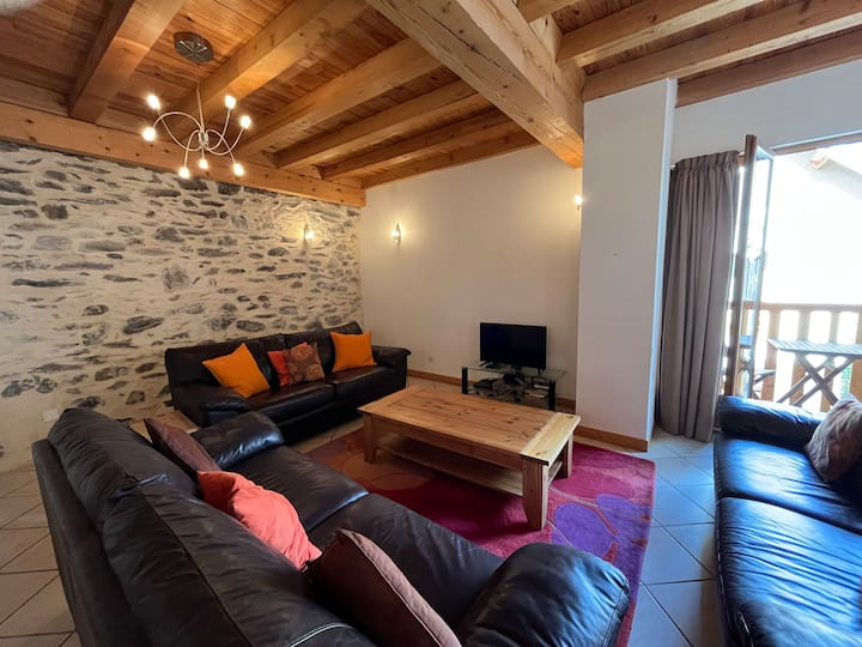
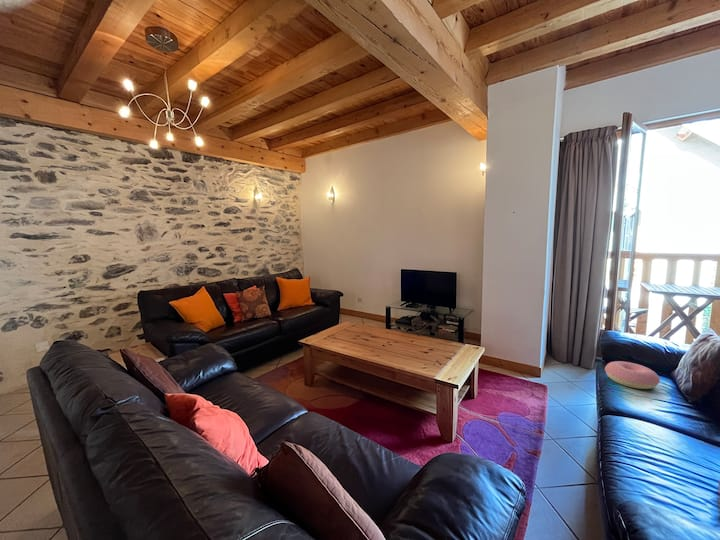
+ cushion [604,360,661,390]
